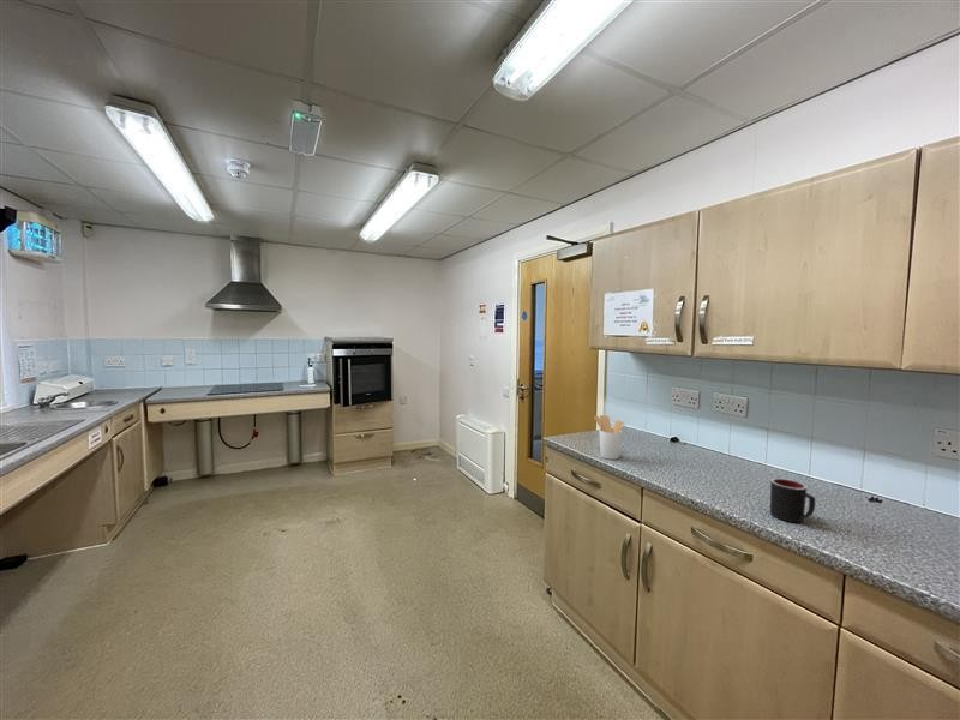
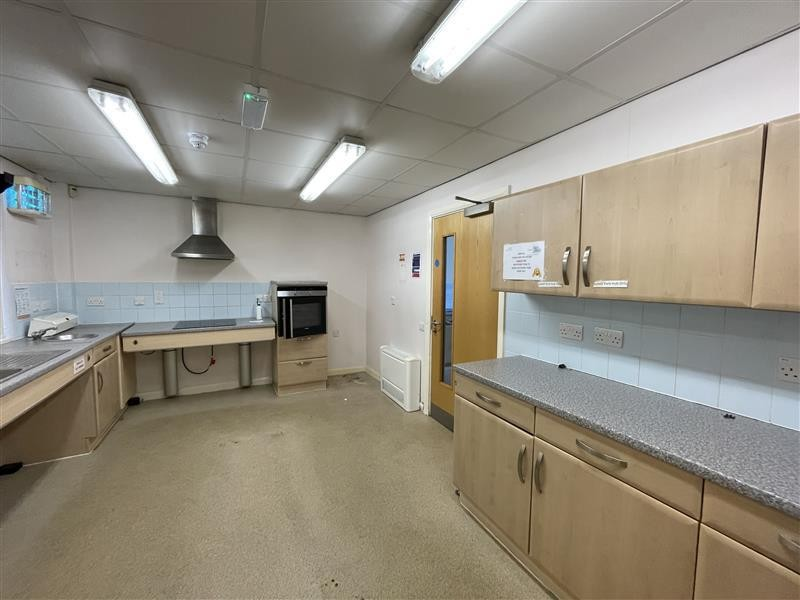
- mug [769,478,816,523]
- utensil holder [593,414,625,461]
